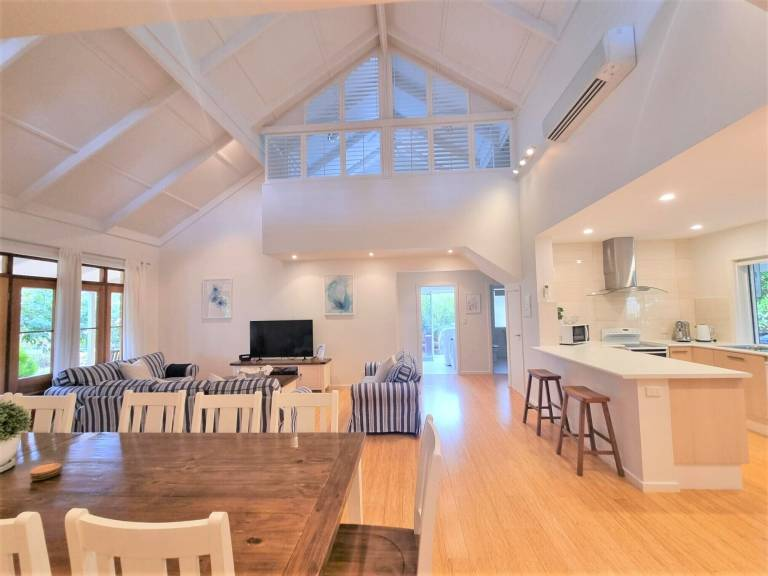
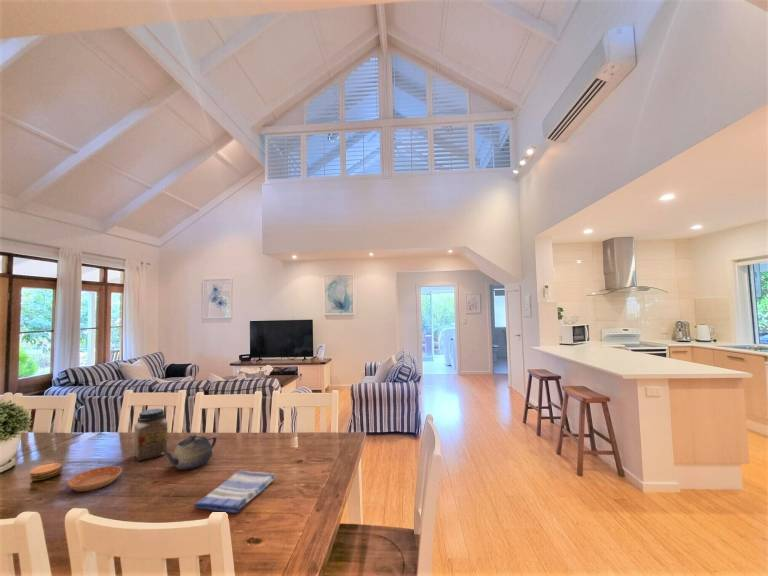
+ saucer [67,465,123,492]
+ dish towel [193,470,276,514]
+ teapot [161,434,218,471]
+ jar [133,408,168,462]
